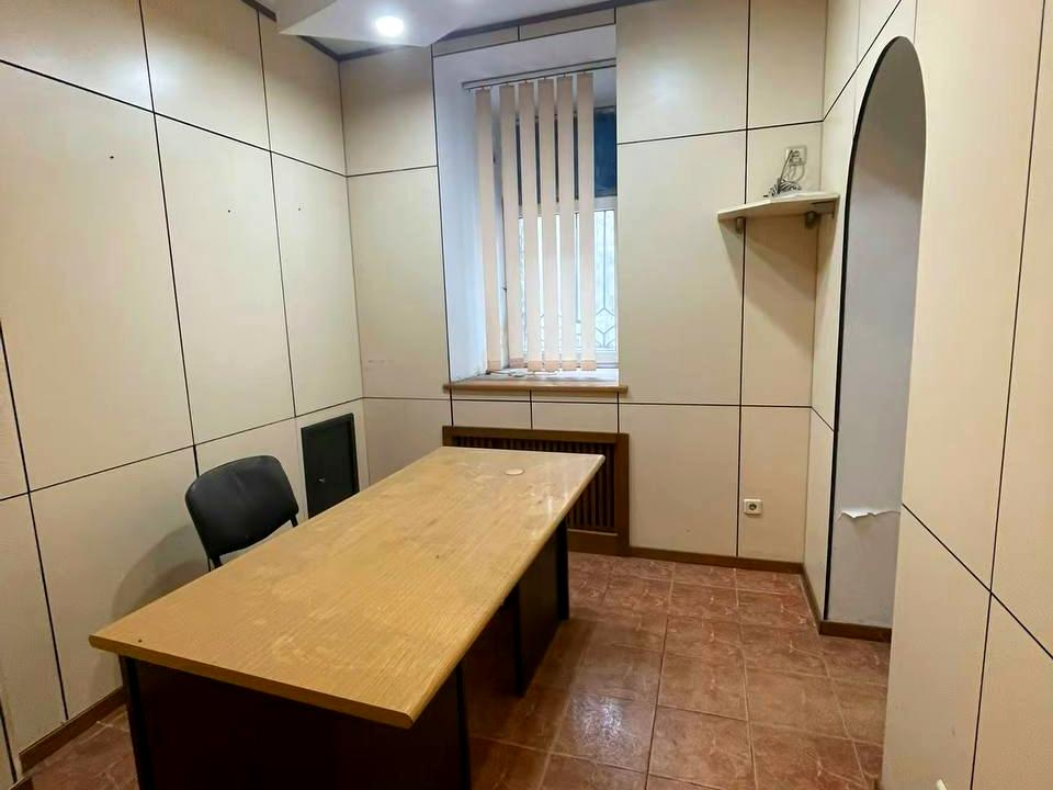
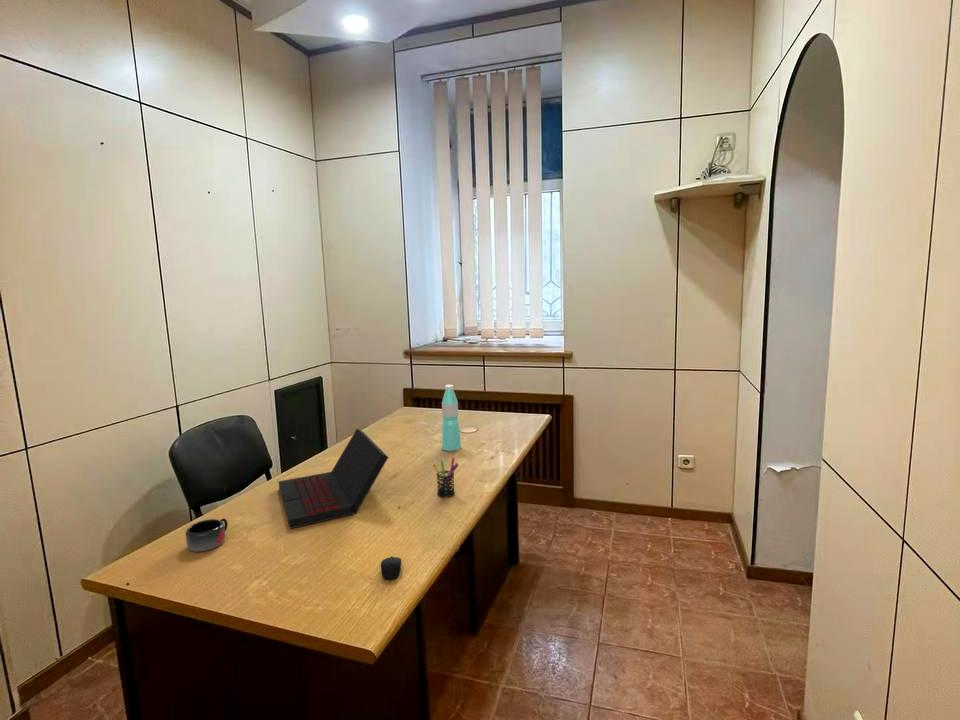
+ pen holder [431,457,459,498]
+ laptop [277,428,389,530]
+ mug [184,518,229,553]
+ water bottle [441,384,462,452]
+ computer mouse [380,556,402,581]
